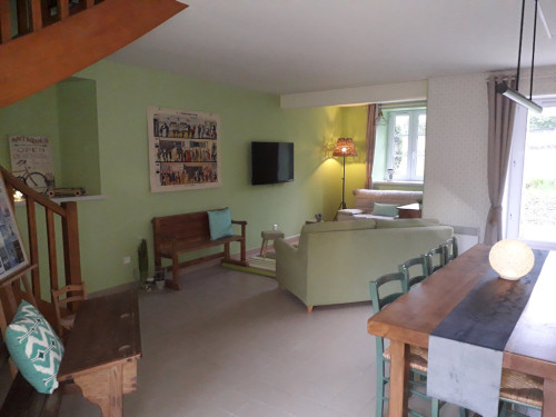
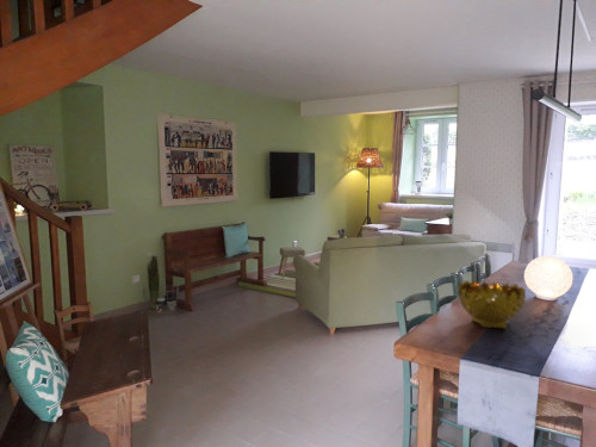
+ decorative bowl [457,279,527,330]
